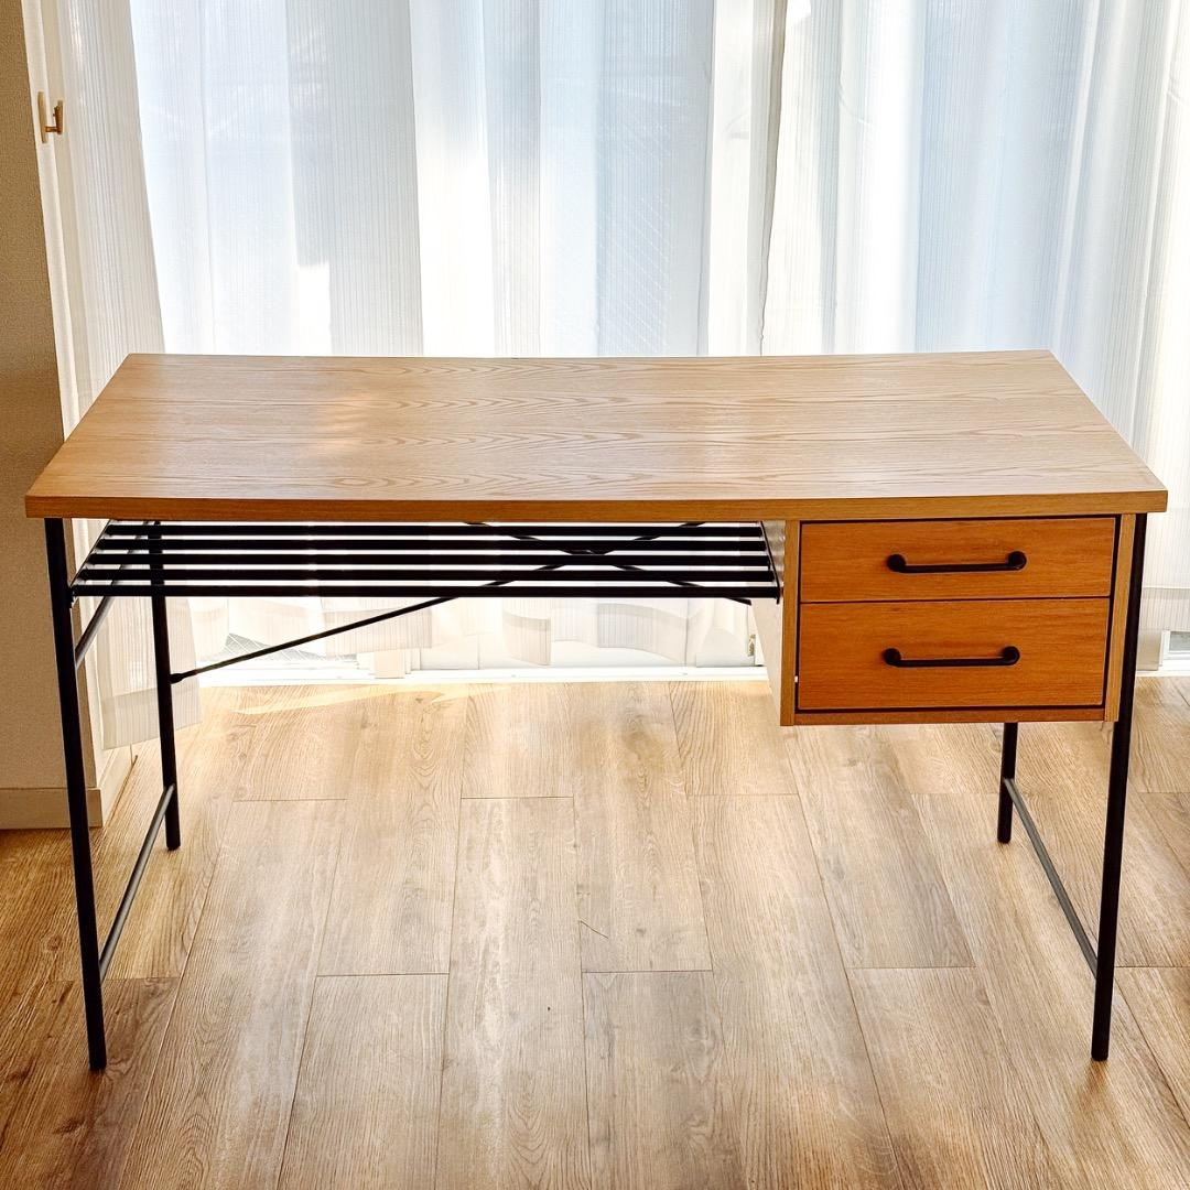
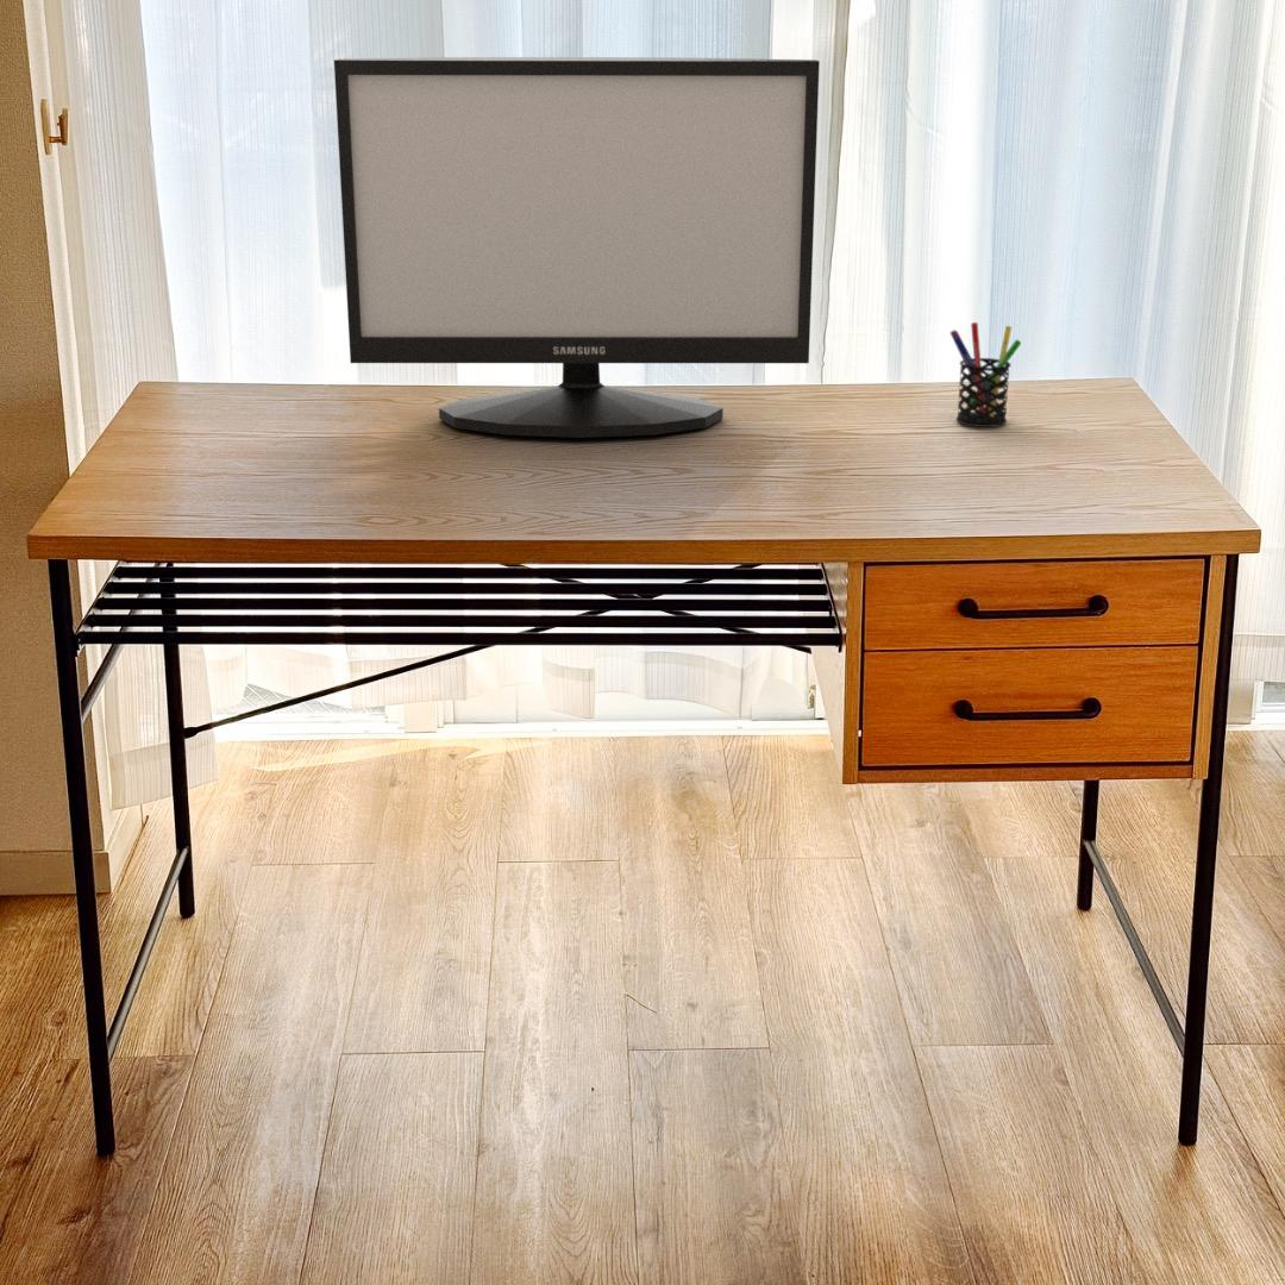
+ pen holder [949,321,1022,428]
+ monitor [333,56,821,439]
